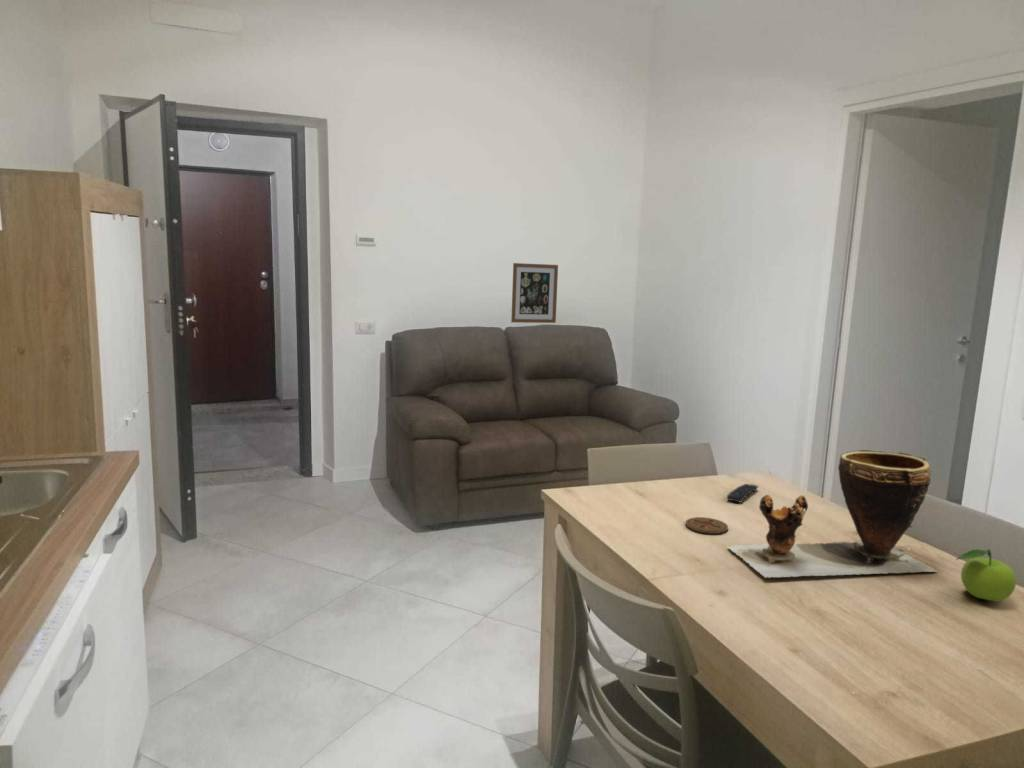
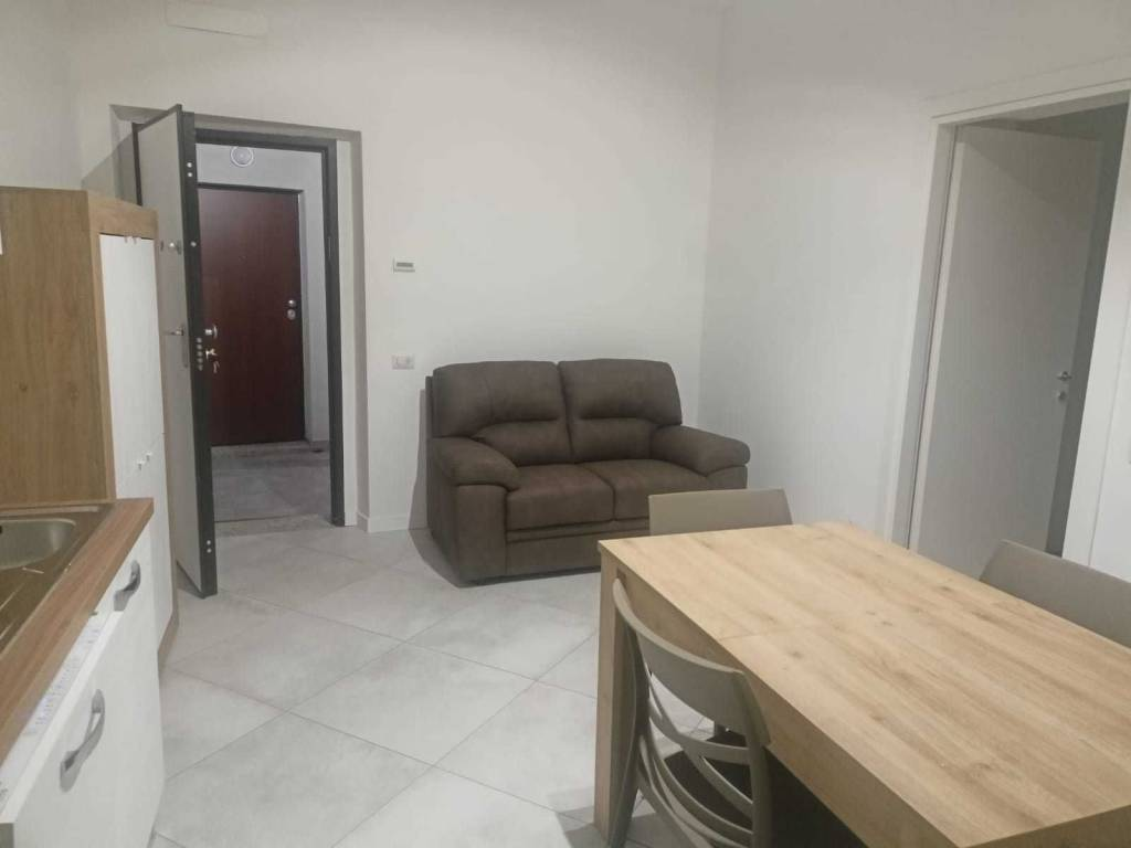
- remote control [726,483,760,504]
- wall art [510,262,559,324]
- clay pot [727,449,939,579]
- coaster [685,516,729,535]
- fruit [955,548,1017,603]
